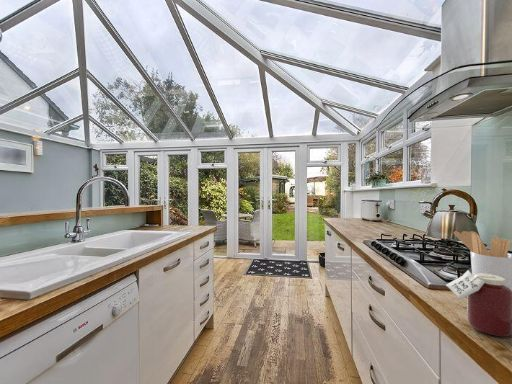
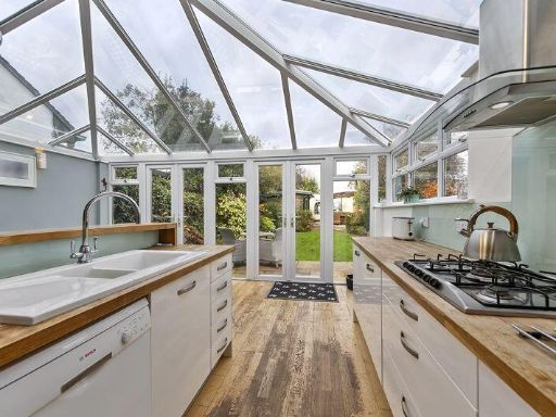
- jar [445,270,512,337]
- utensil holder [453,230,512,290]
